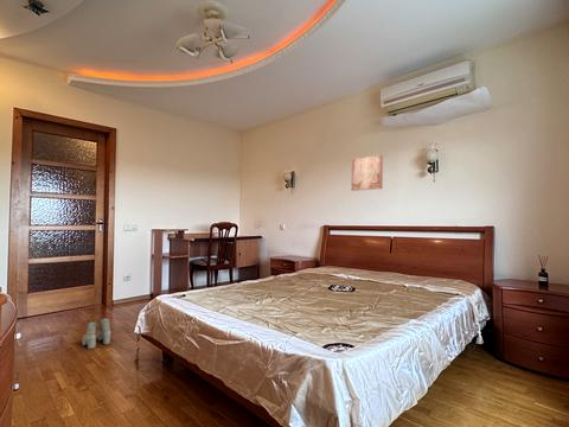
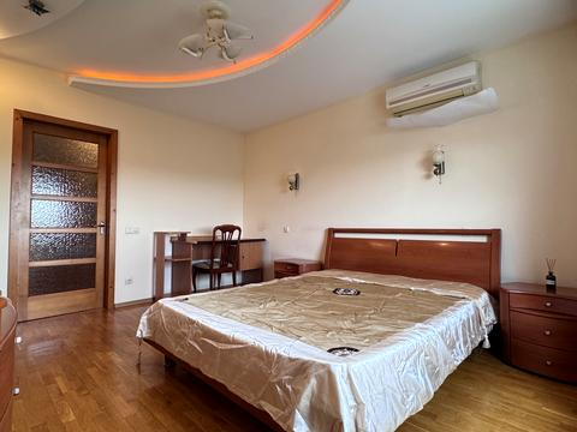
- boots [81,317,113,350]
- wall art [350,154,384,192]
